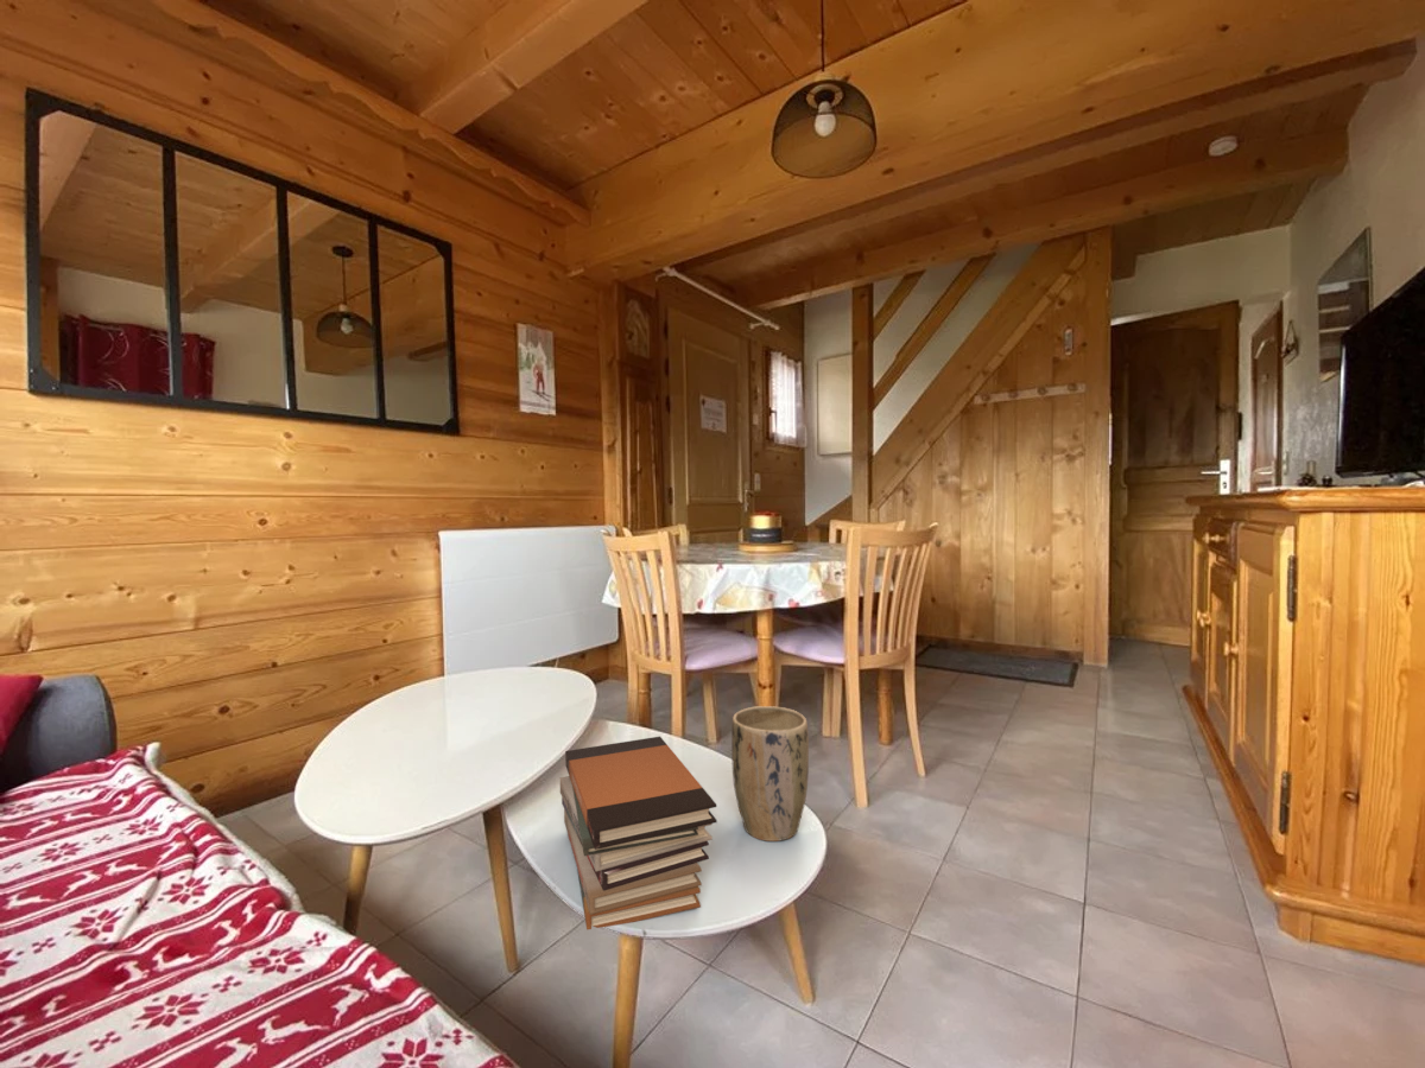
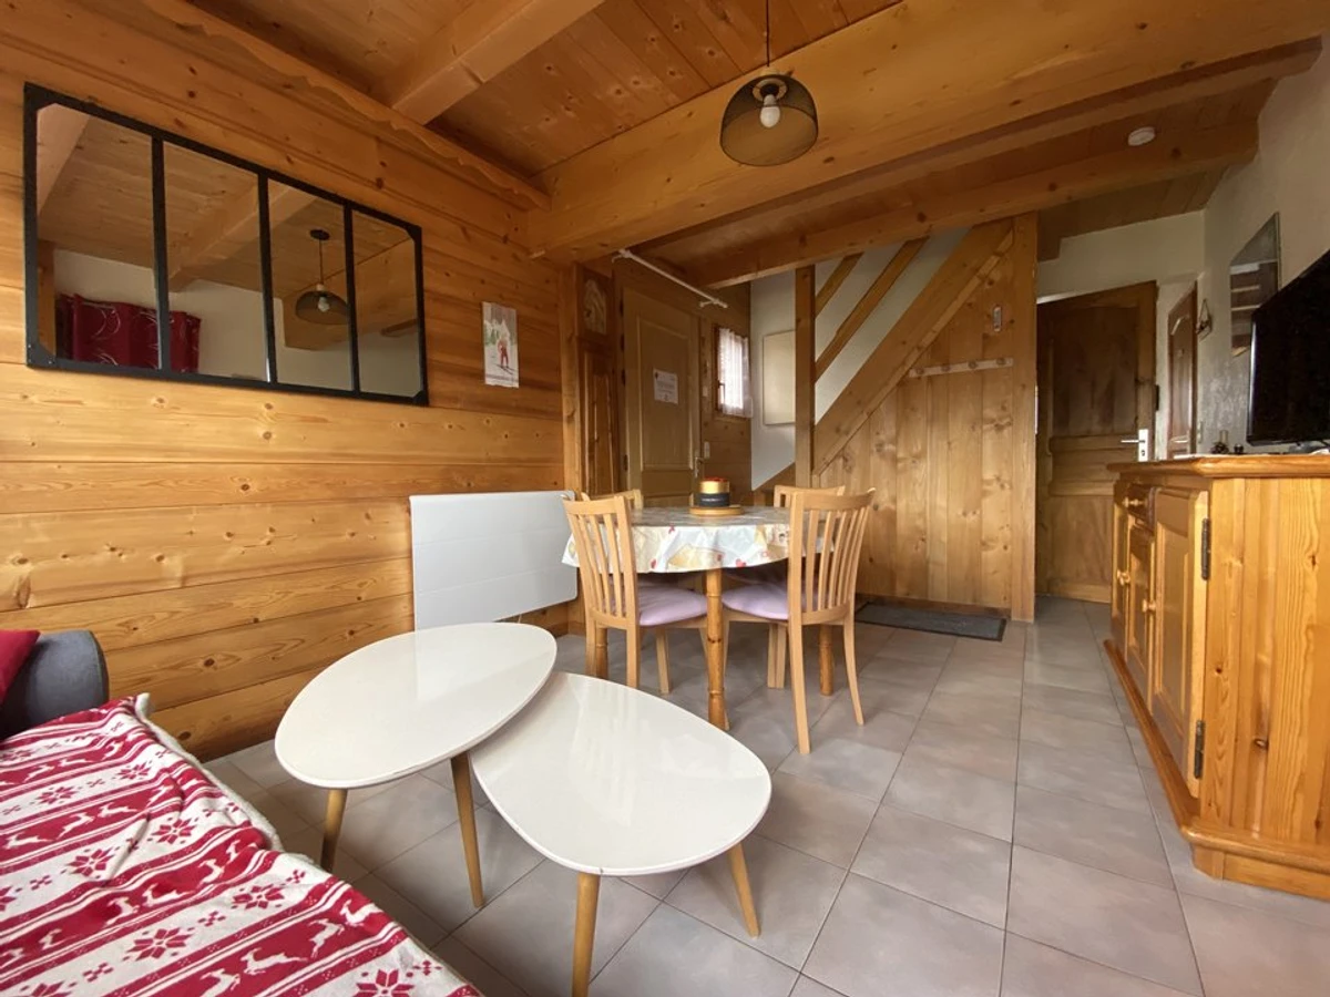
- book stack [559,736,718,932]
- plant pot [730,705,810,843]
